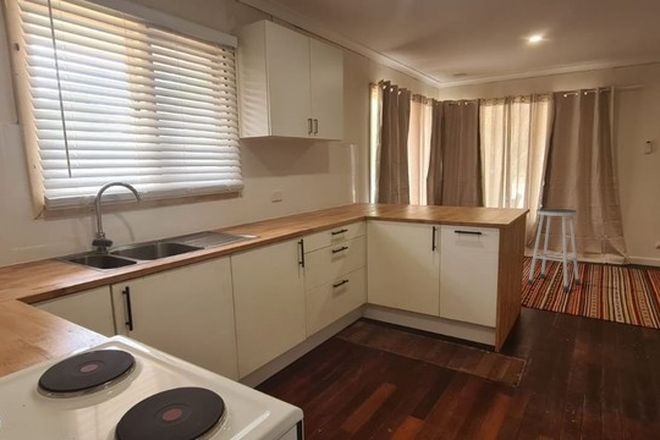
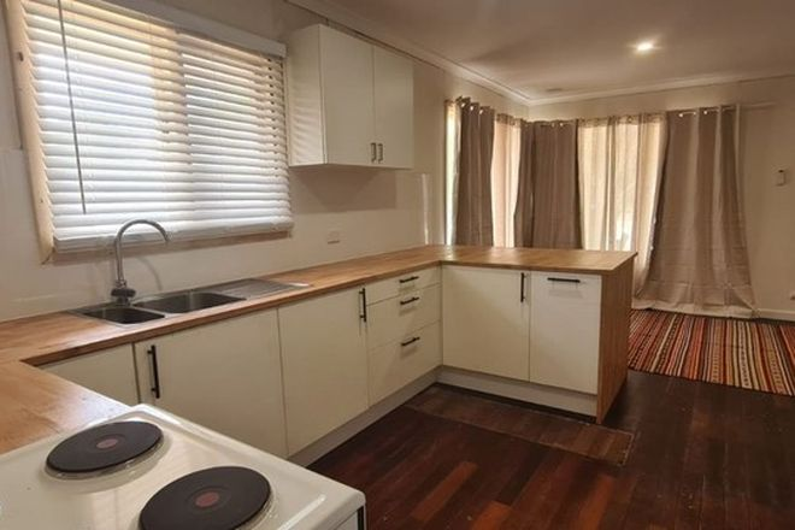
- stool [526,208,581,293]
